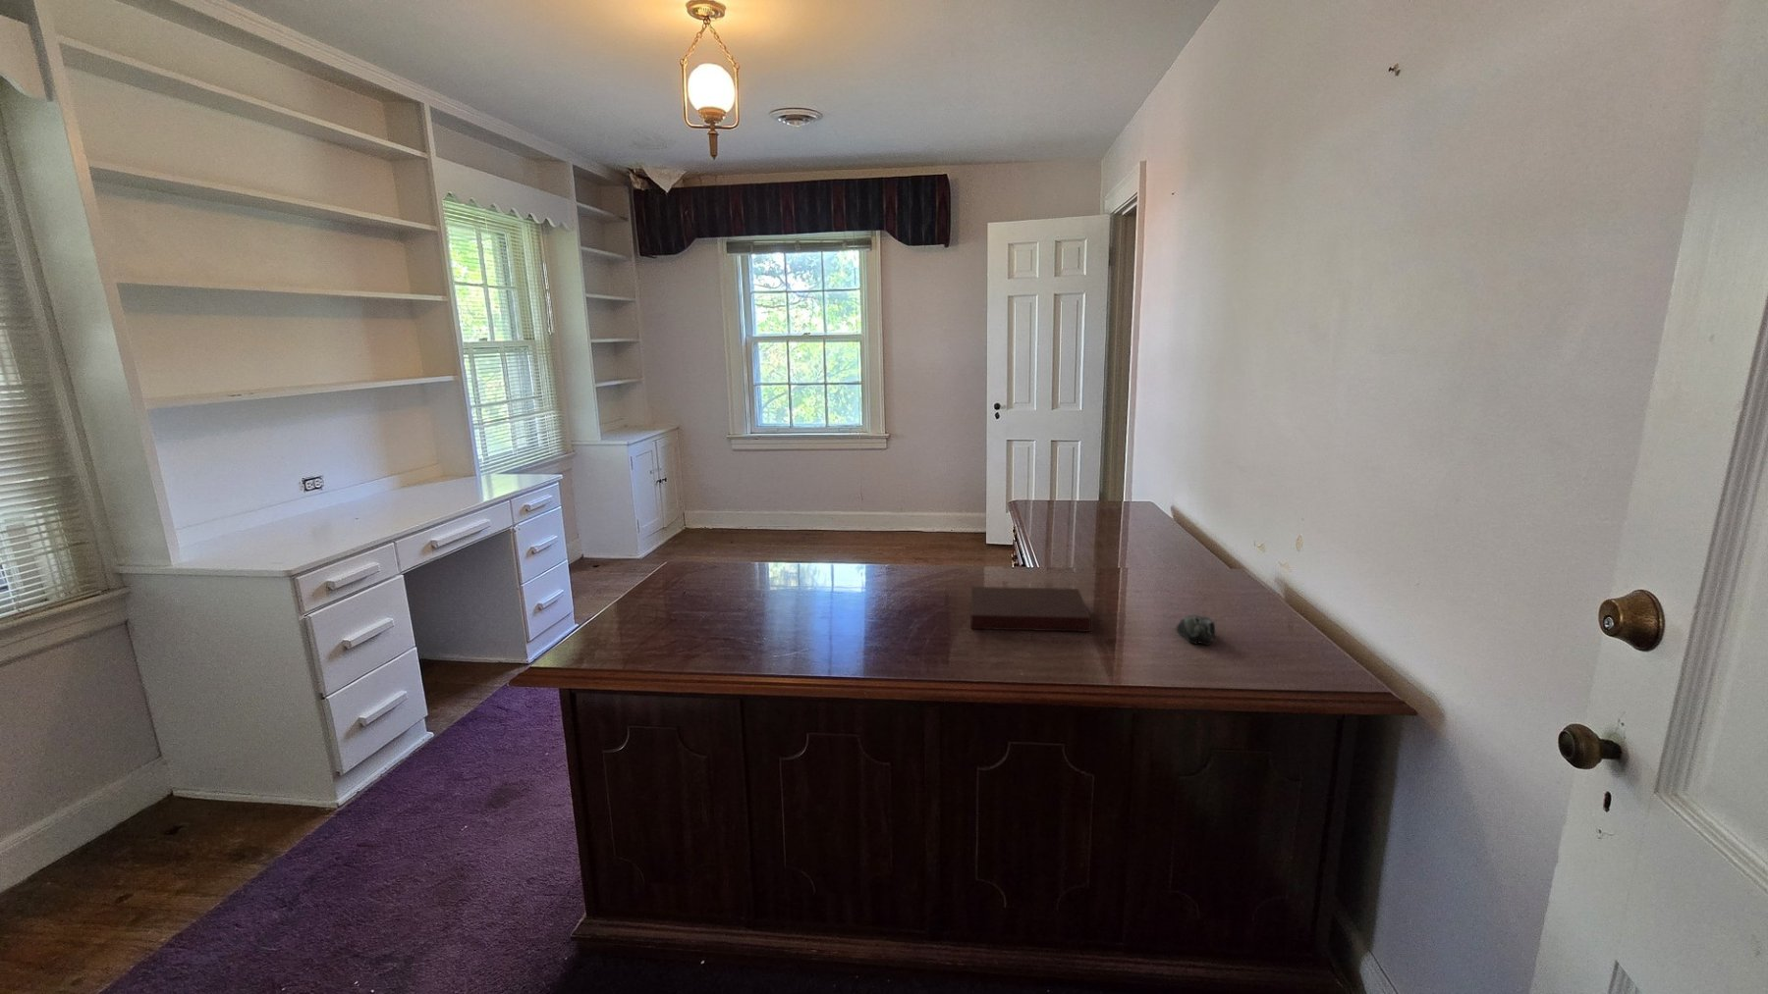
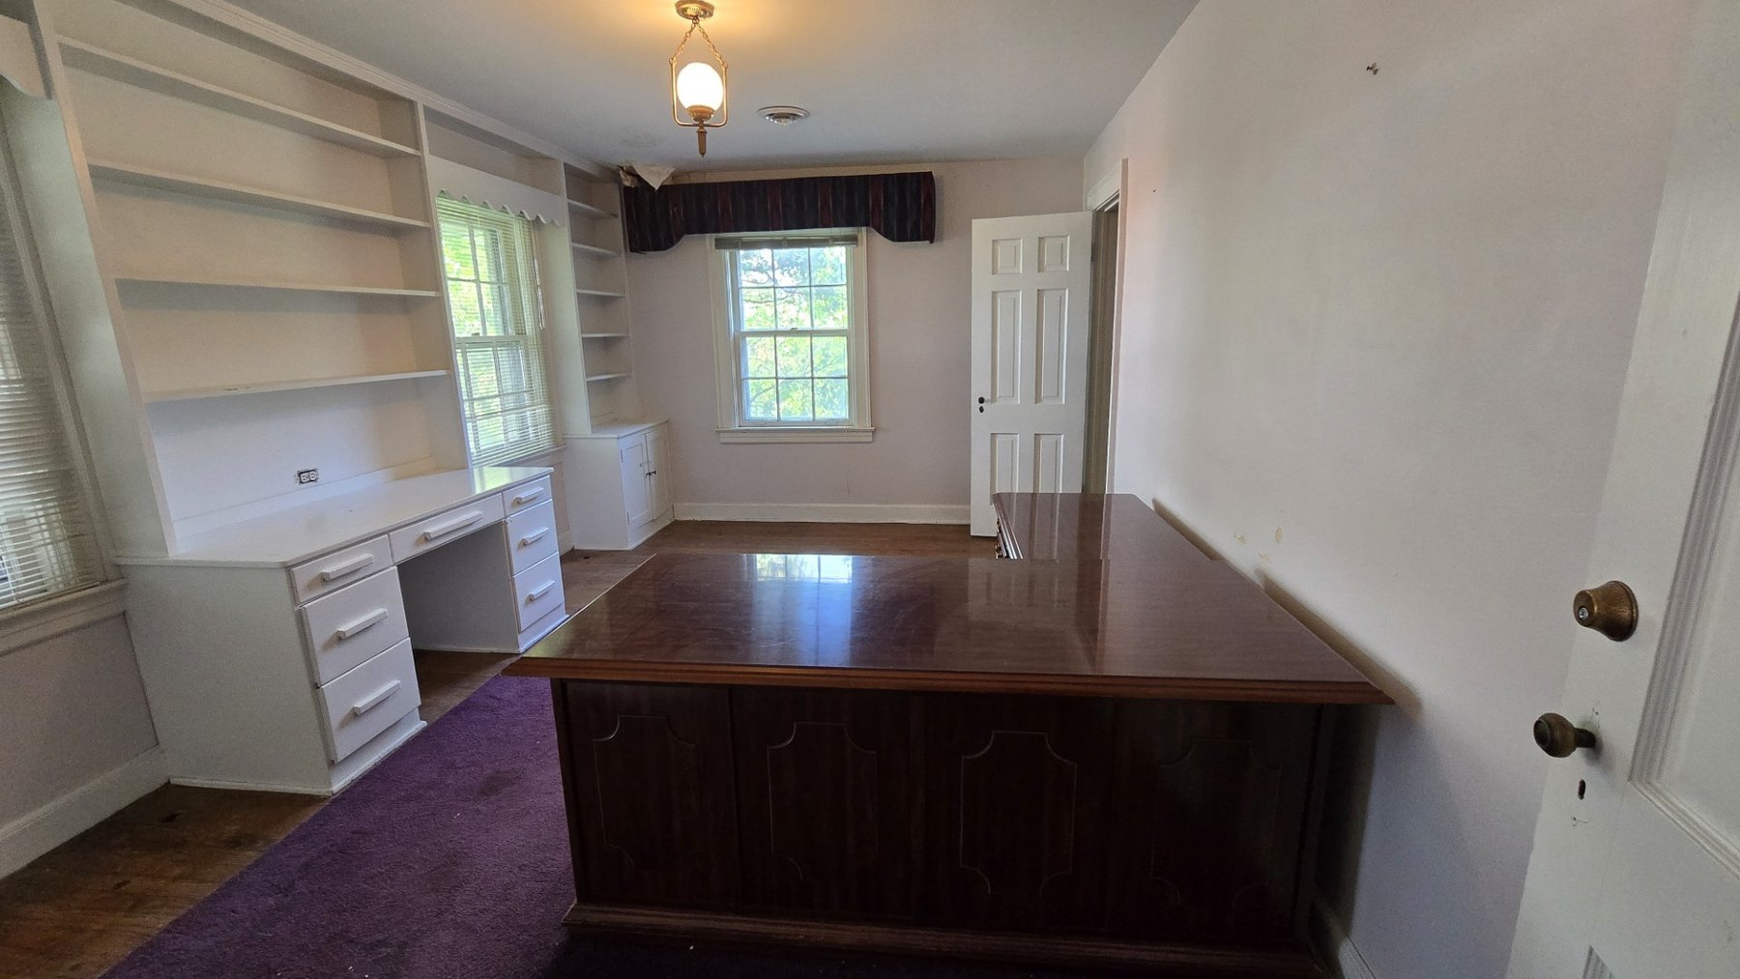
- notebook [969,586,1092,632]
- computer mouse [1175,614,1216,646]
